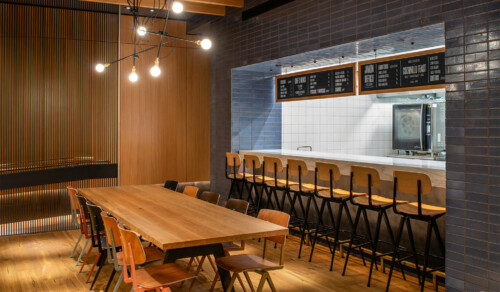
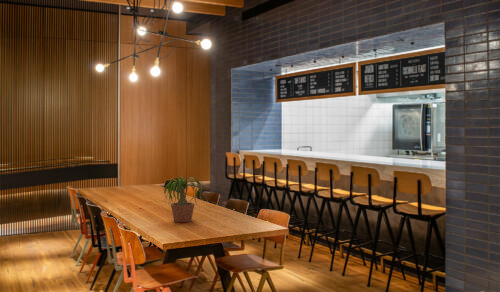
+ potted plant [160,175,209,223]
